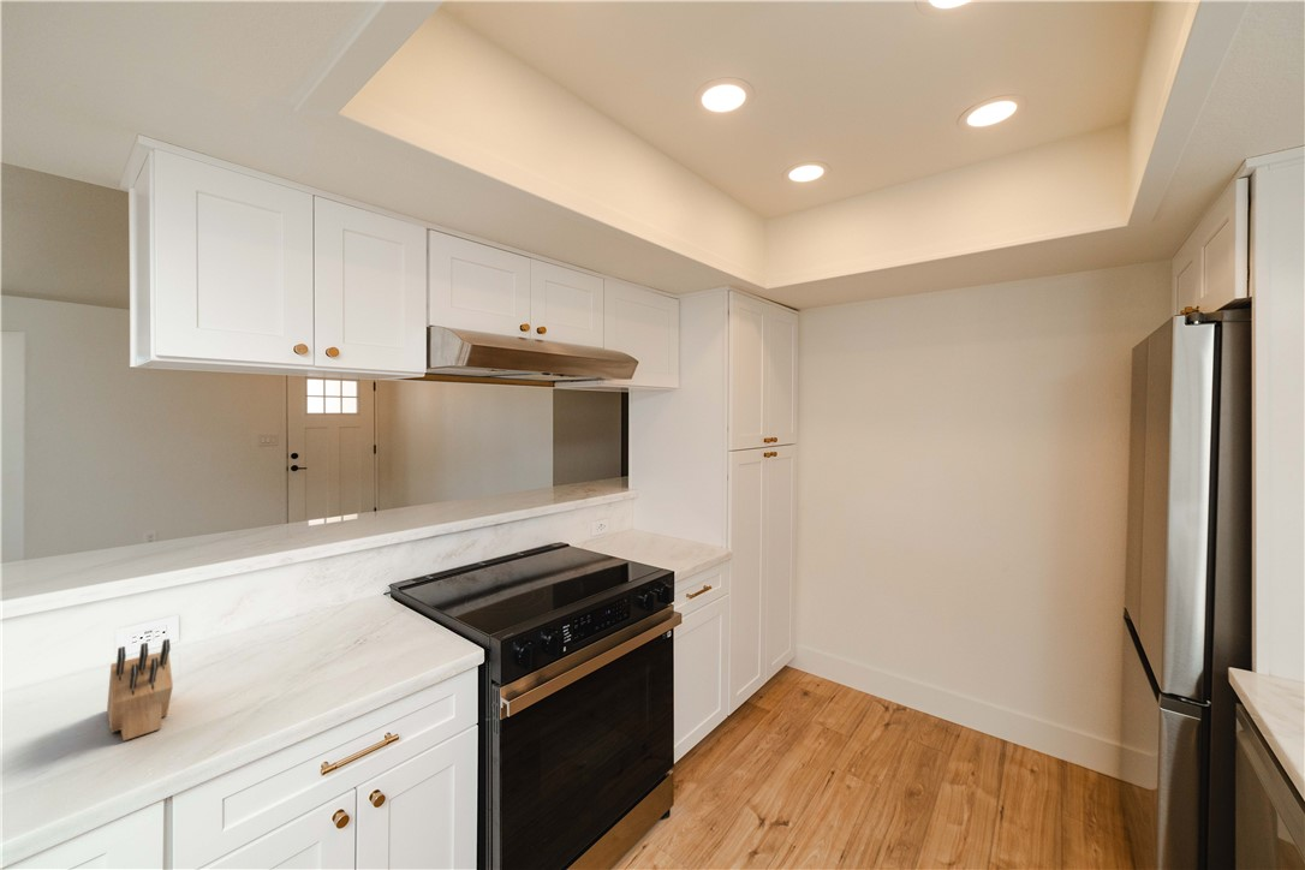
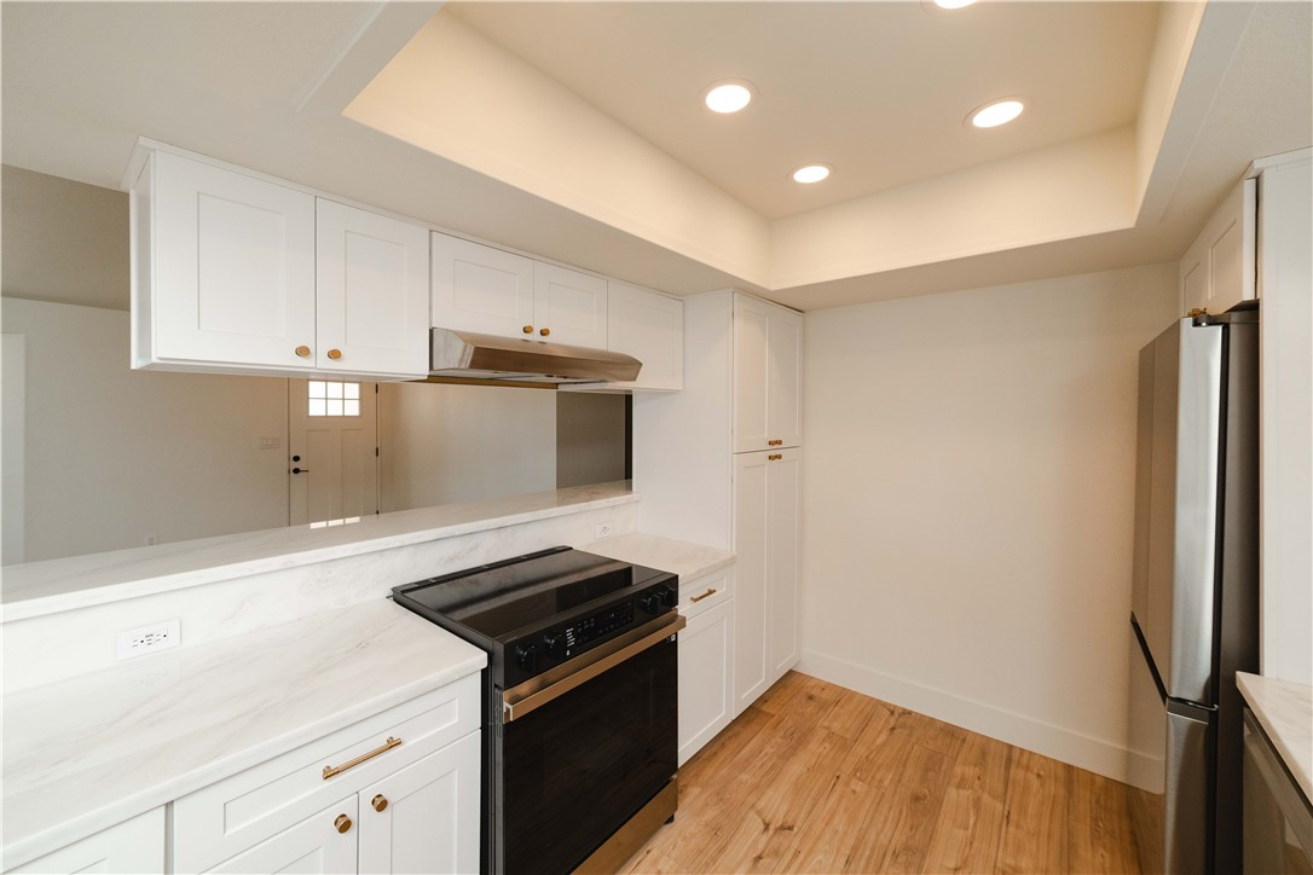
- knife block [106,638,174,741]
